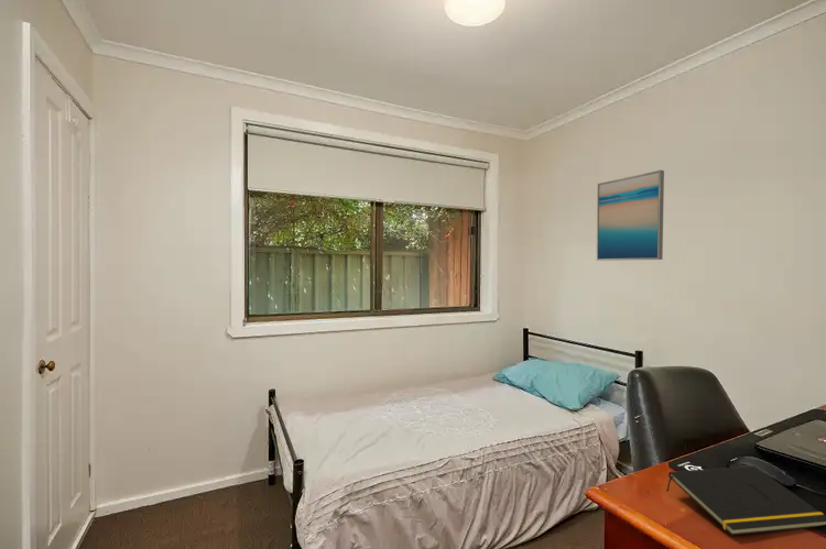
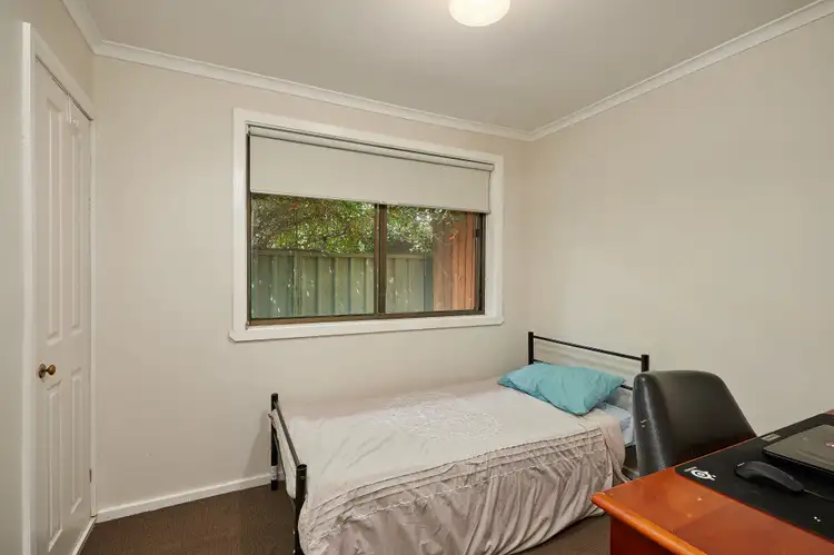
- wall art [596,169,665,262]
- notepad [665,465,826,537]
